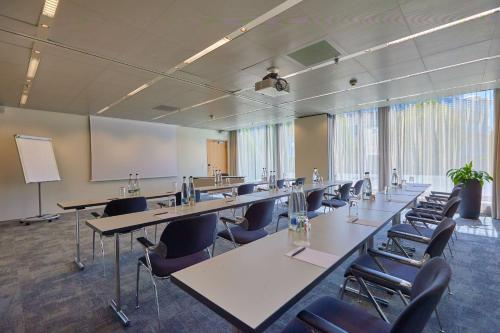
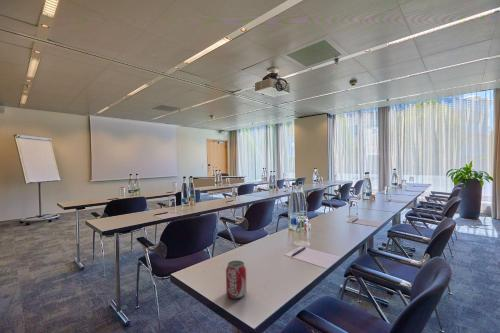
+ beverage can [225,260,247,299]
